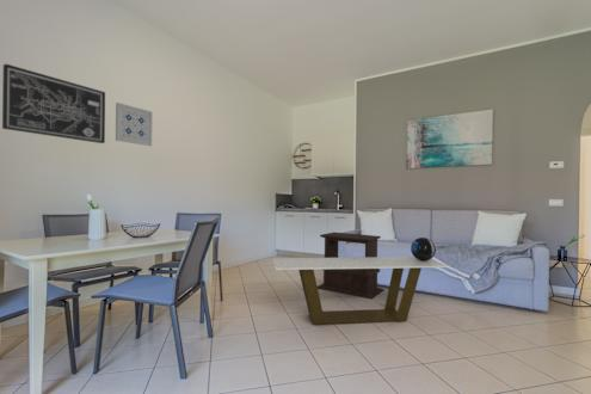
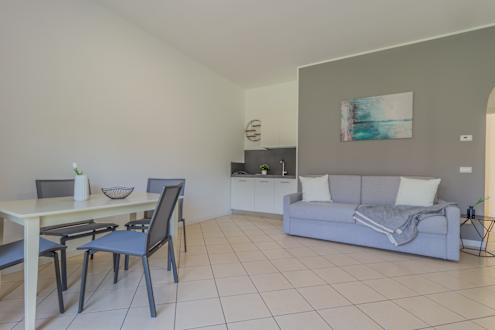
- decorative sphere [410,236,437,260]
- side table [318,232,386,300]
- wall art [115,101,154,147]
- coffee table [272,256,449,326]
- wall art [1,63,106,144]
